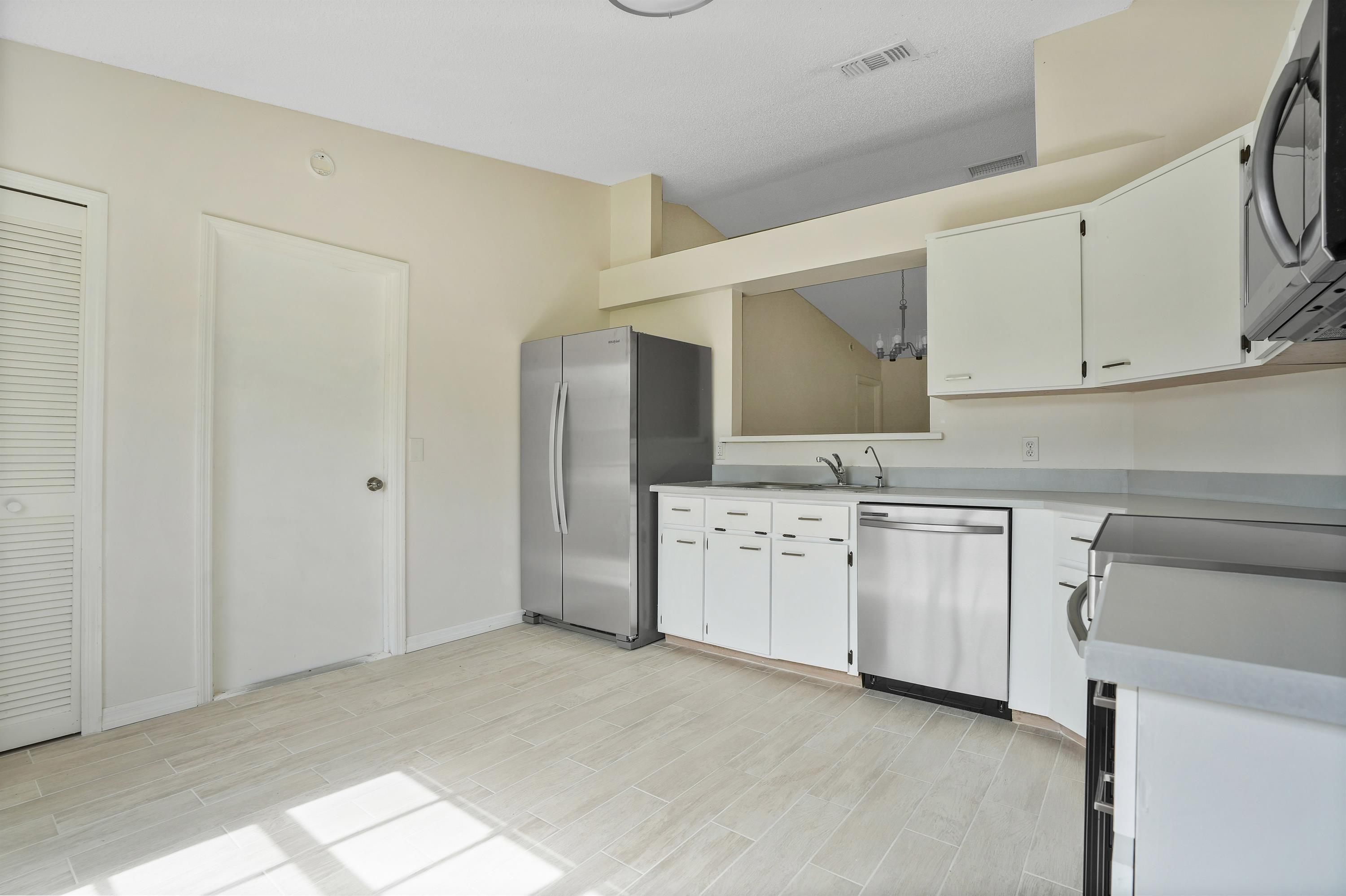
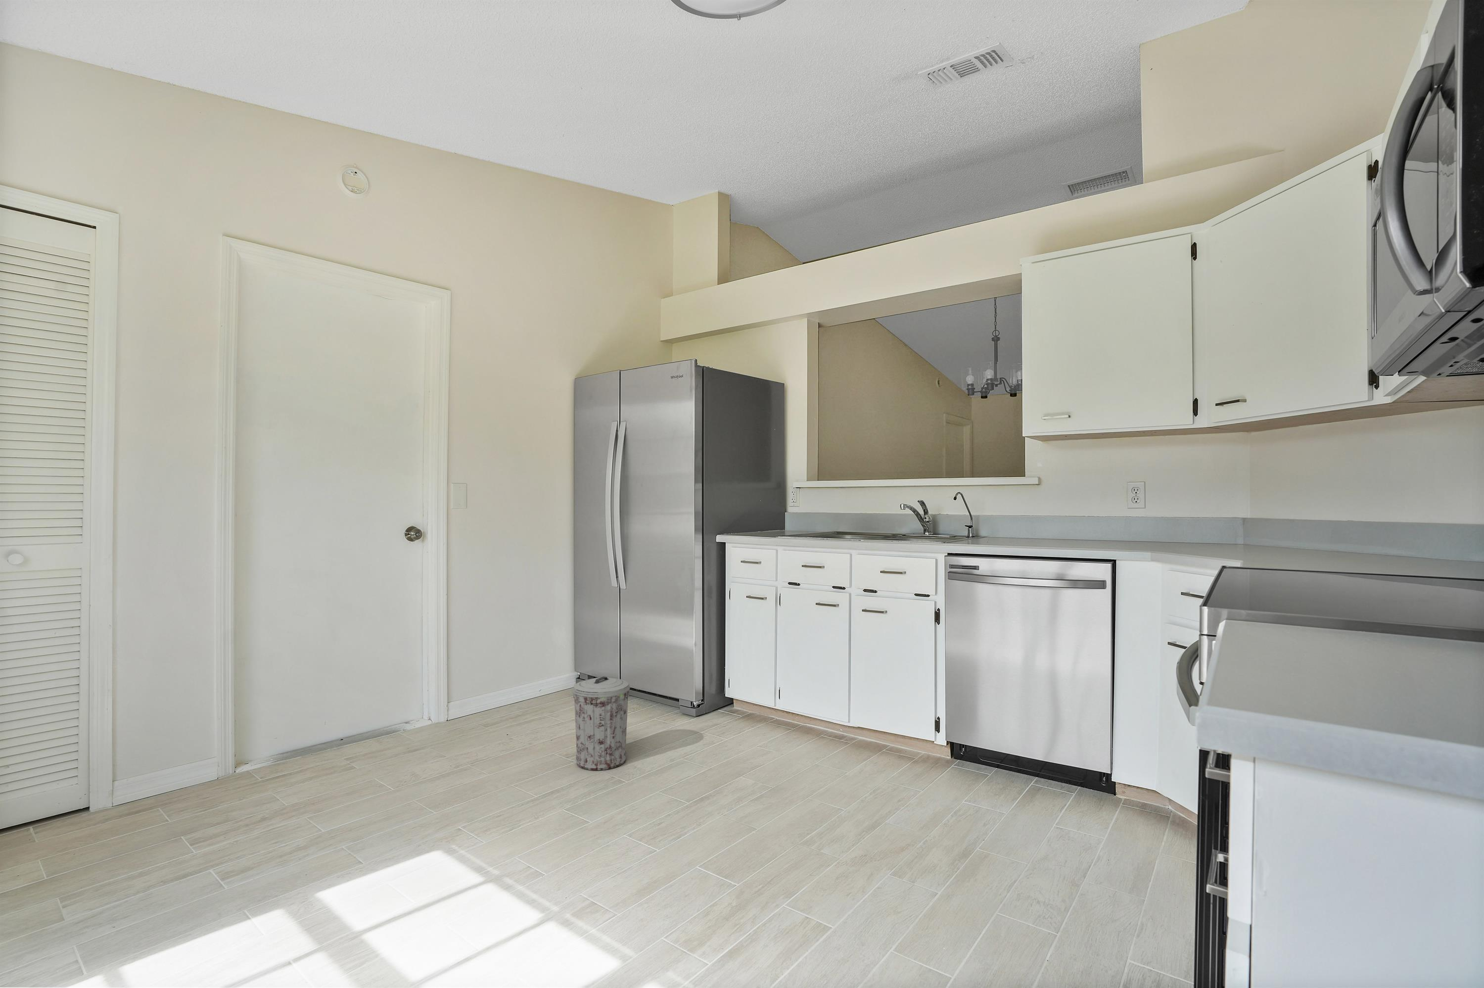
+ trash can [572,676,631,771]
